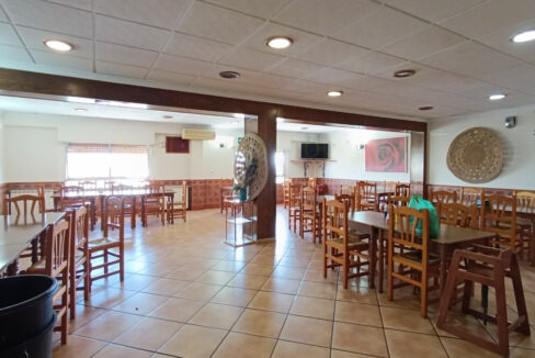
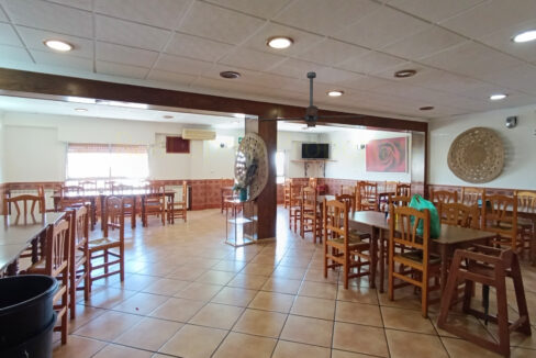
+ ceiling fan [258,71,367,128]
